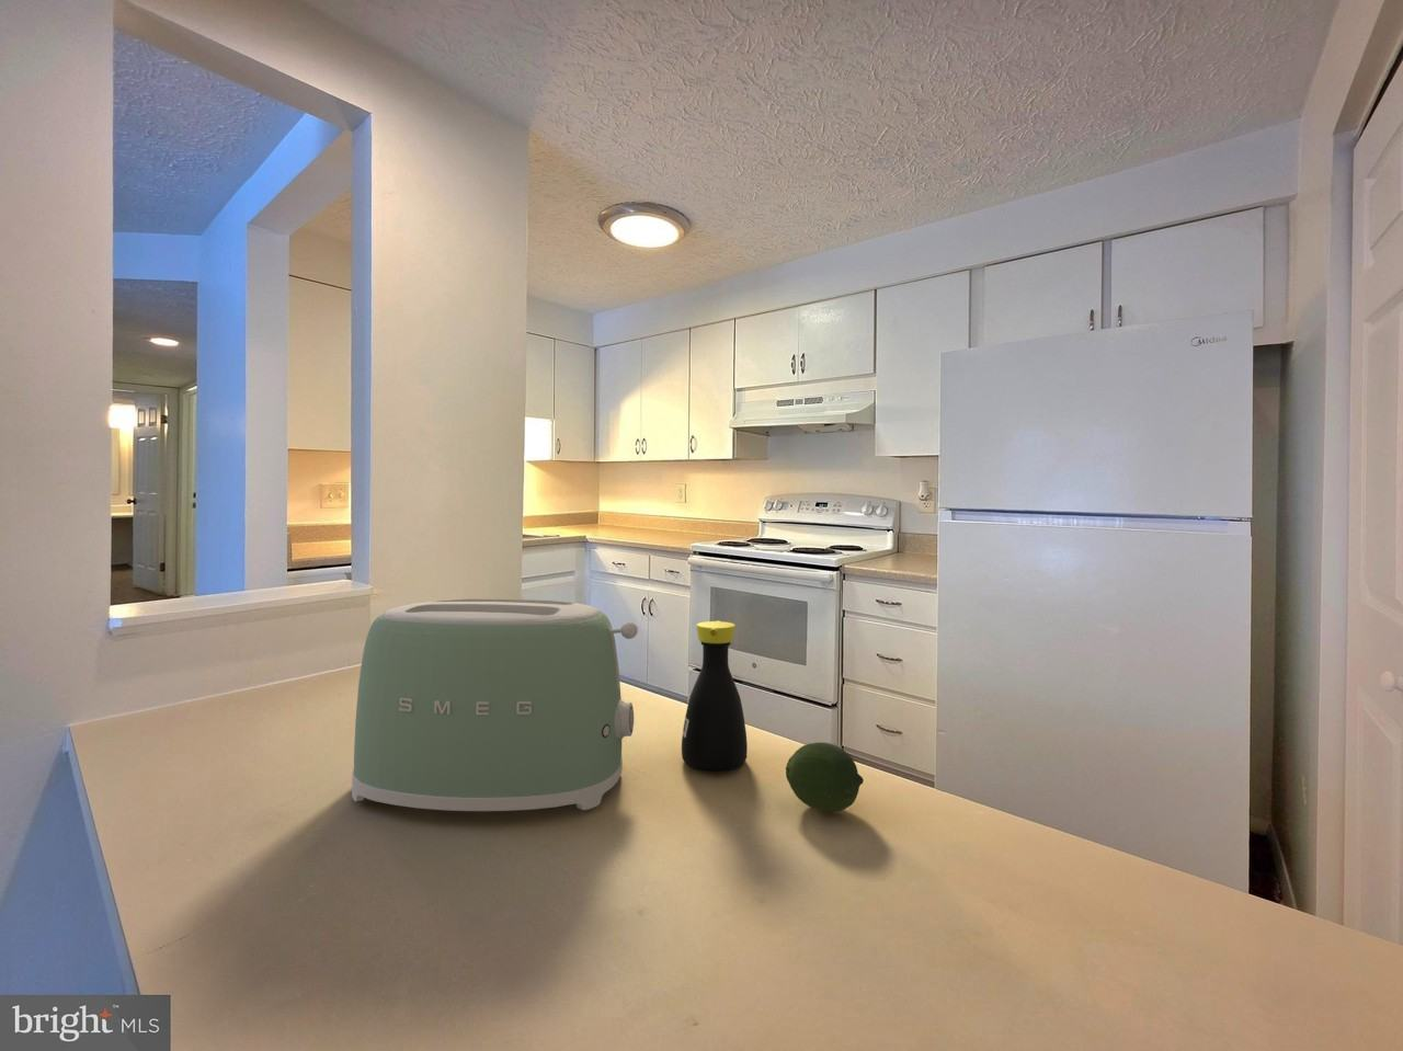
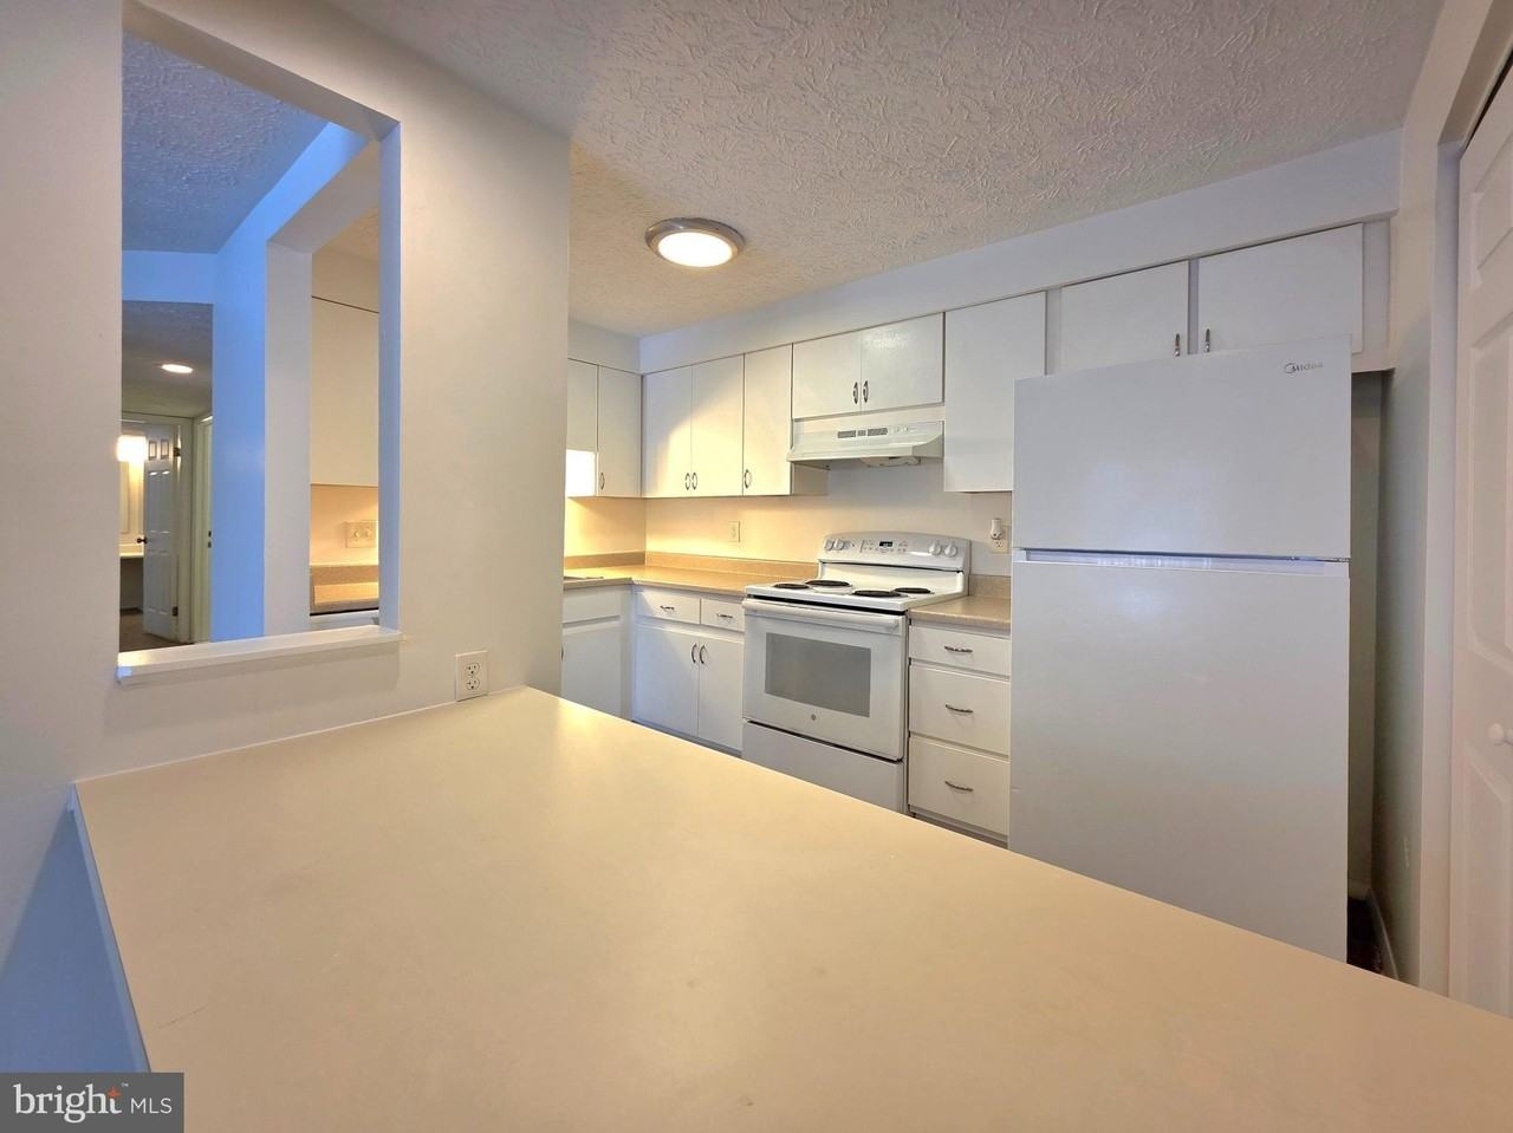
- fruit [785,741,864,814]
- toaster [351,597,639,813]
- bottle [681,619,748,774]
